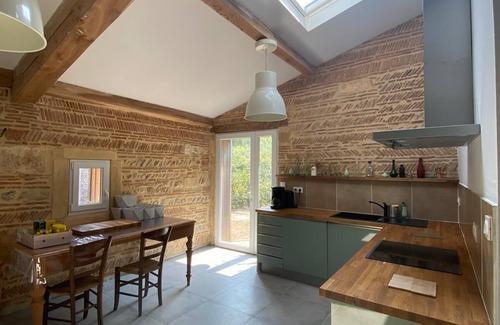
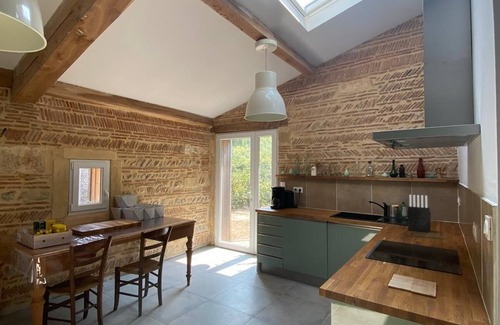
+ knife block [407,194,432,233]
